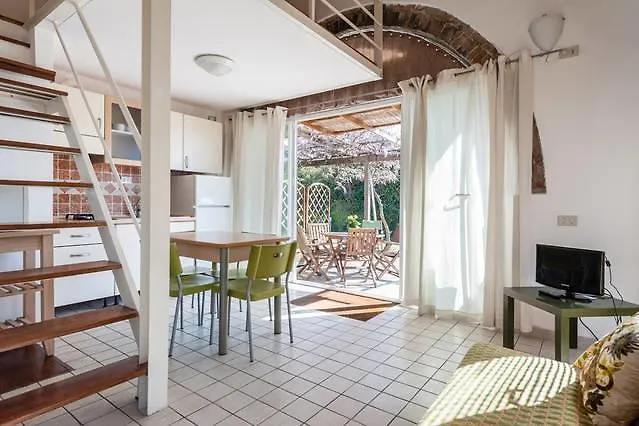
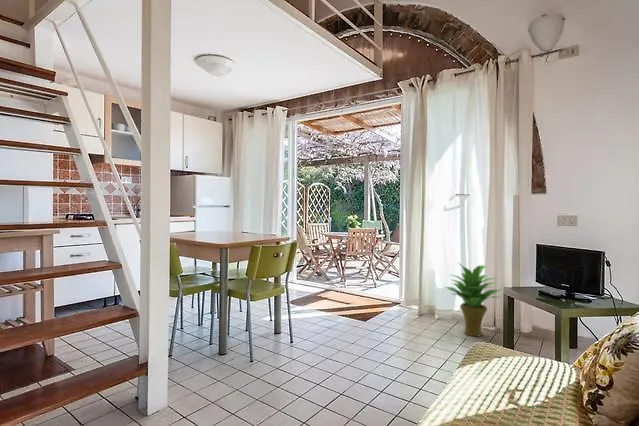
+ potted plant [445,262,502,337]
